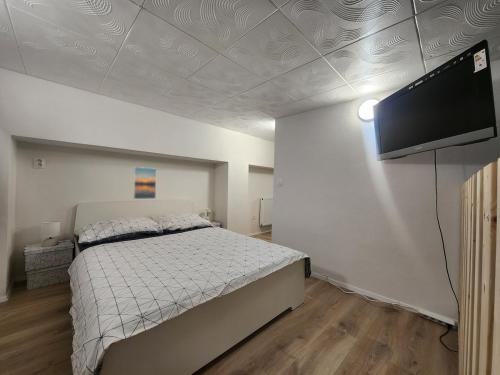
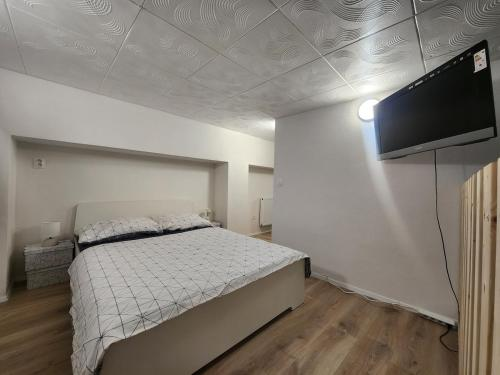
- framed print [132,166,157,200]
